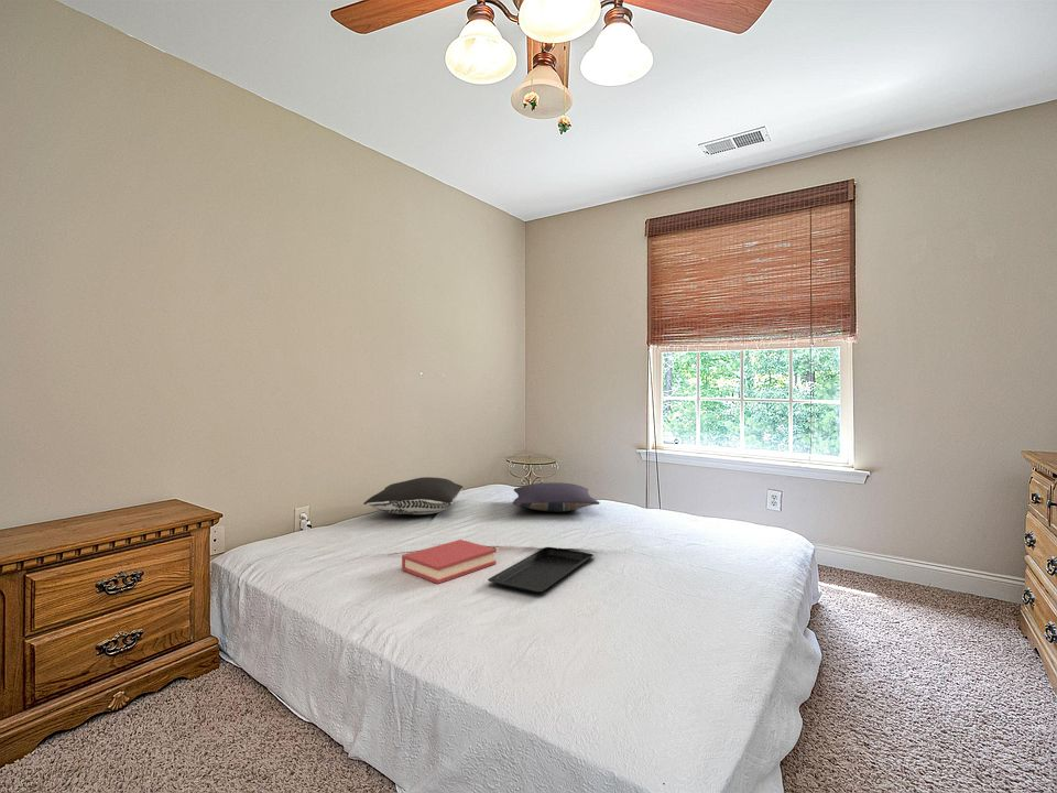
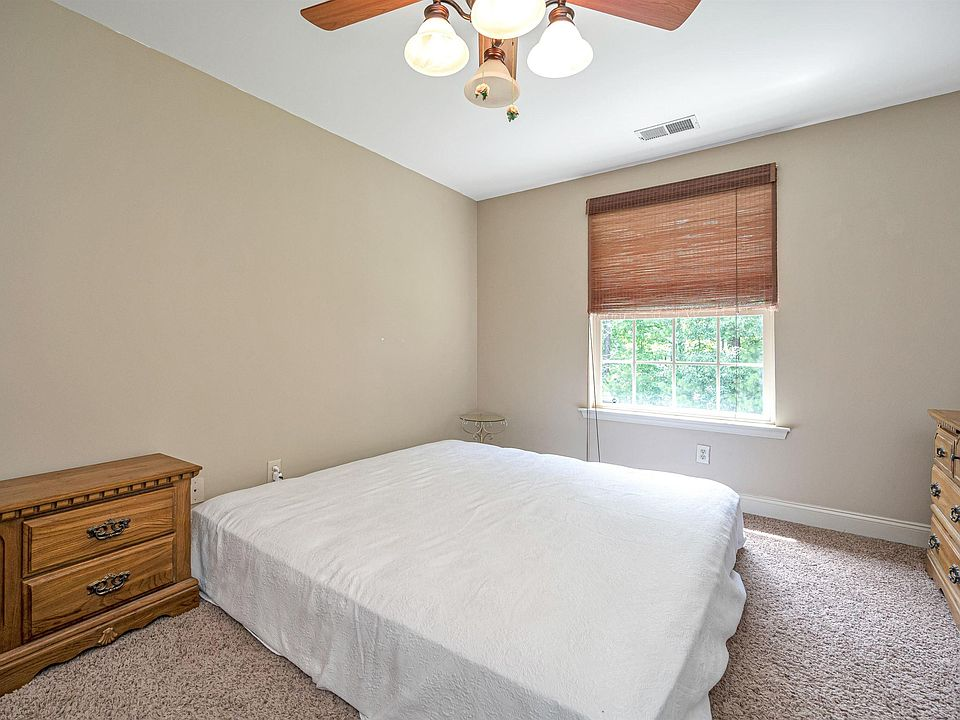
- hardback book [401,539,497,585]
- pillow [512,481,600,513]
- serving tray [487,546,595,595]
- pillow [362,476,464,515]
